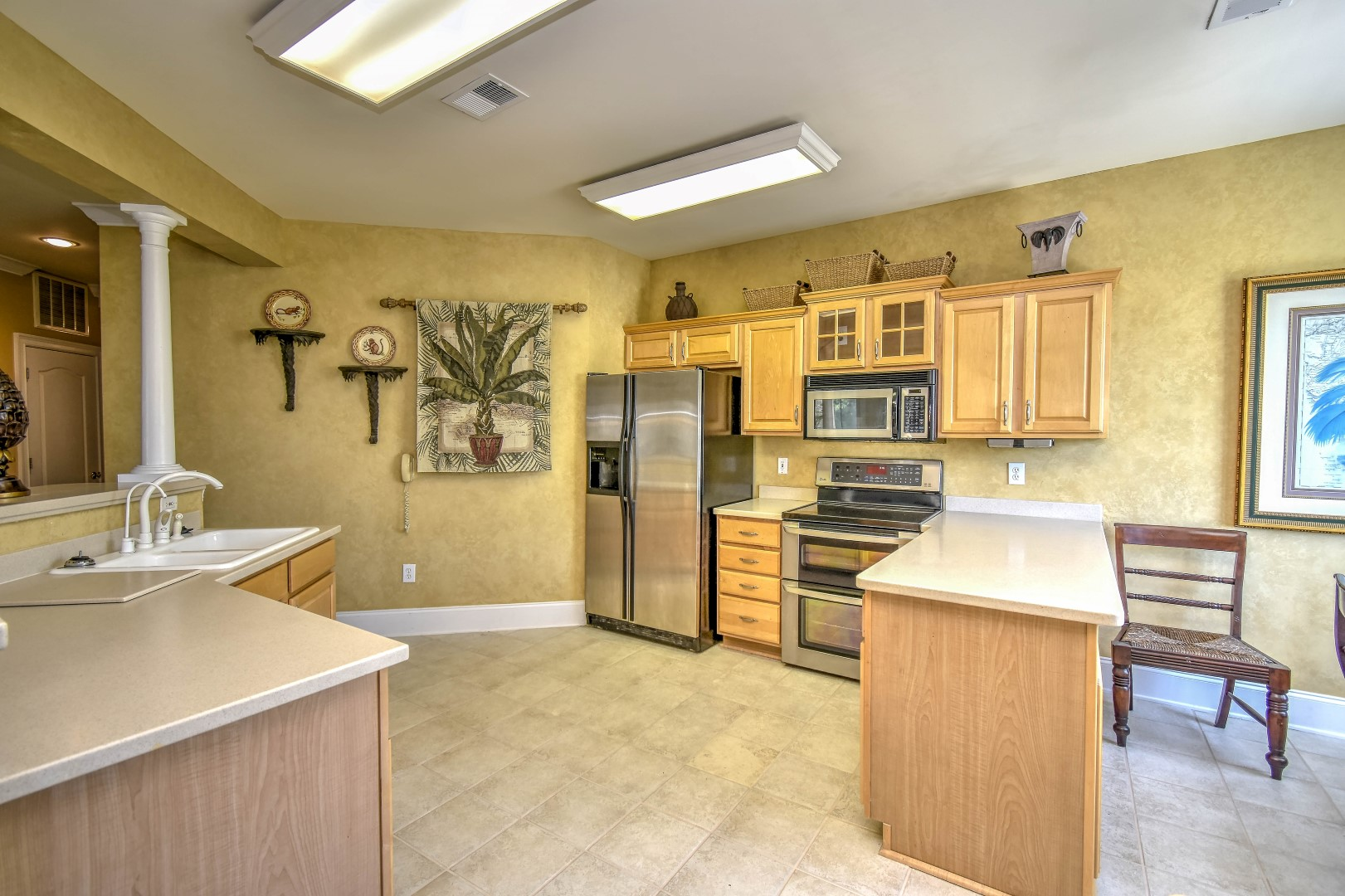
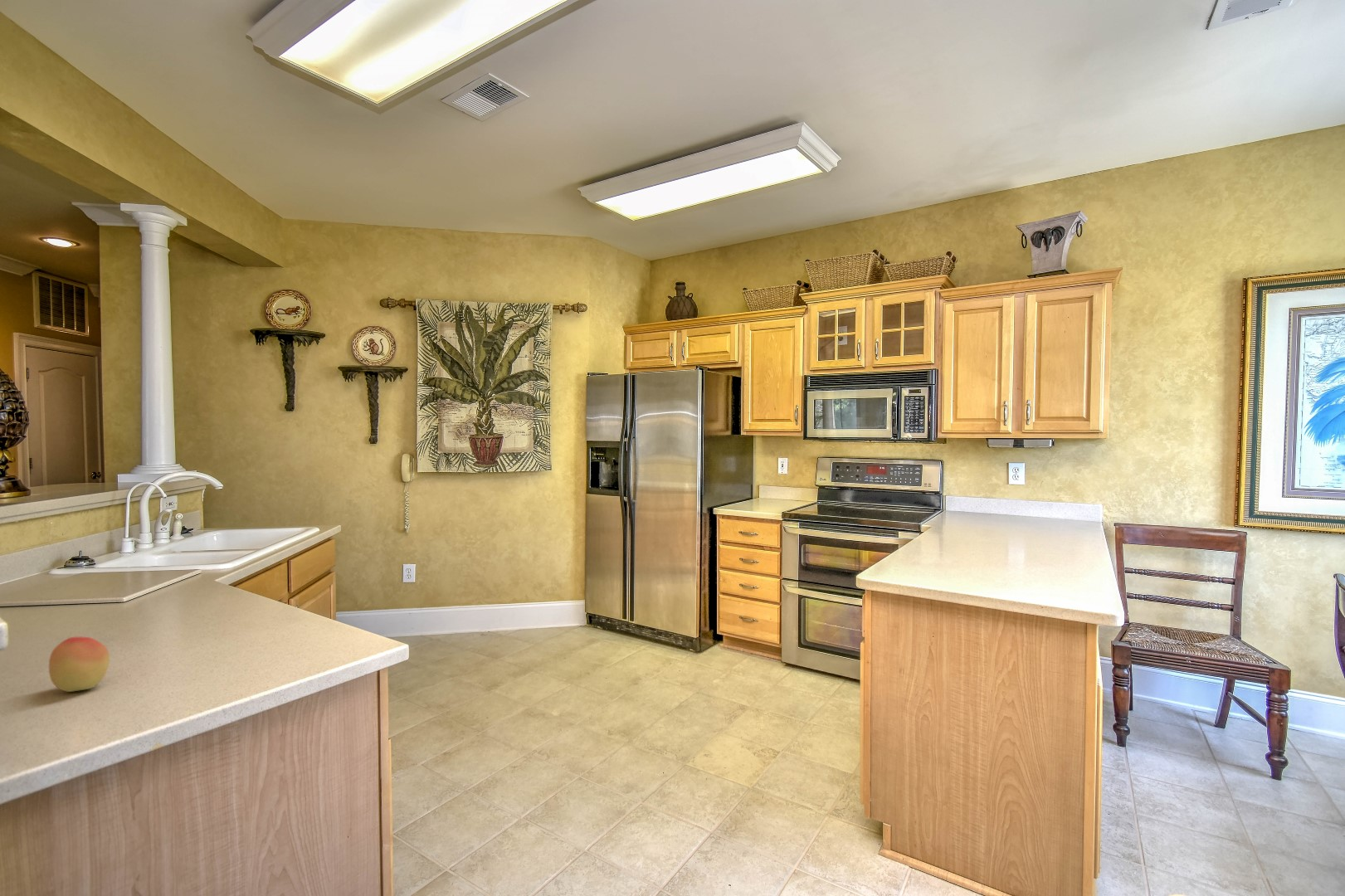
+ fruit [48,636,110,693]
